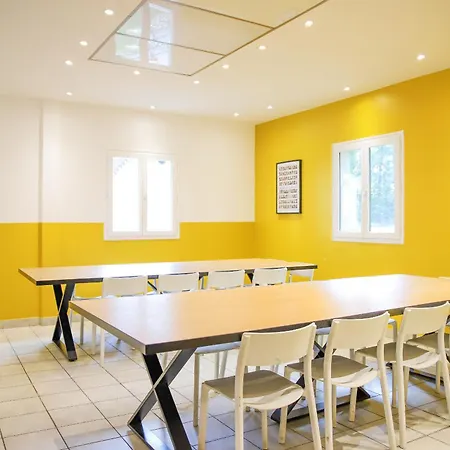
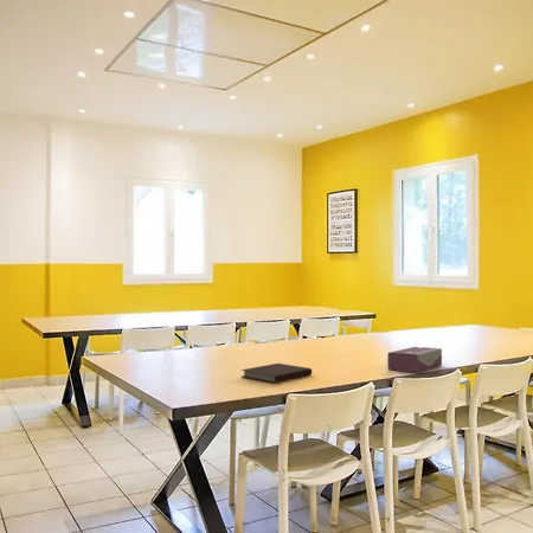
+ notebook [239,362,313,384]
+ tissue box [386,346,443,374]
